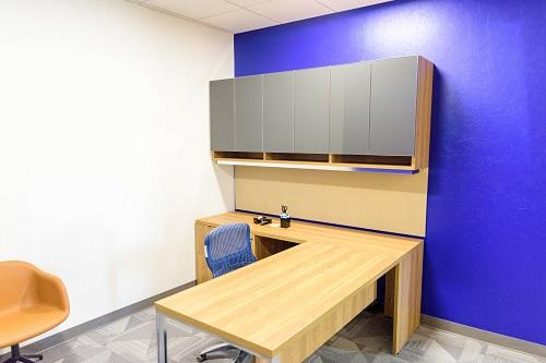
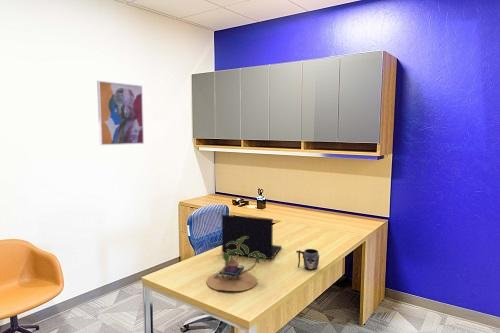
+ mug [295,248,320,271]
+ plant [206,237,266,292]
+ wall art [96,80,145,146]
+ laptop [221,214,283,260]
